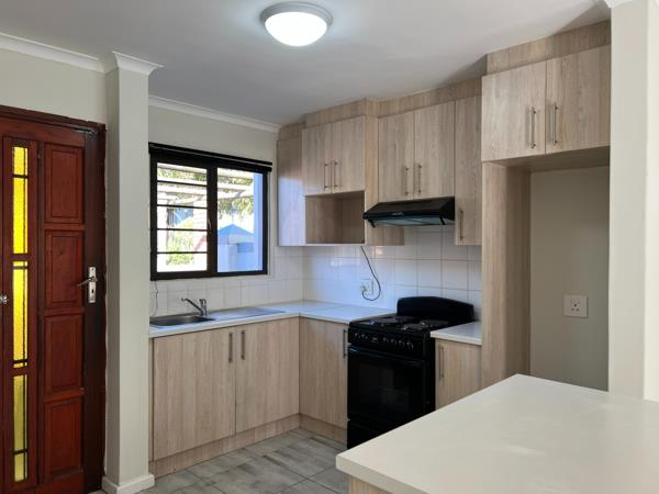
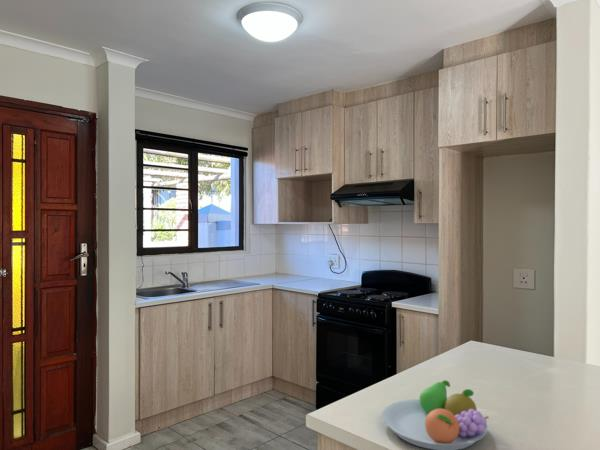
+ fruit bowl [381,379,490,450]
